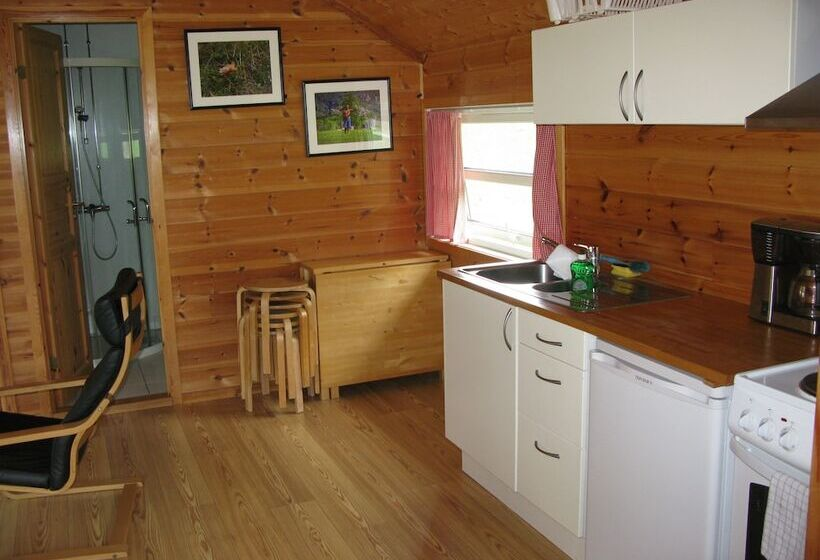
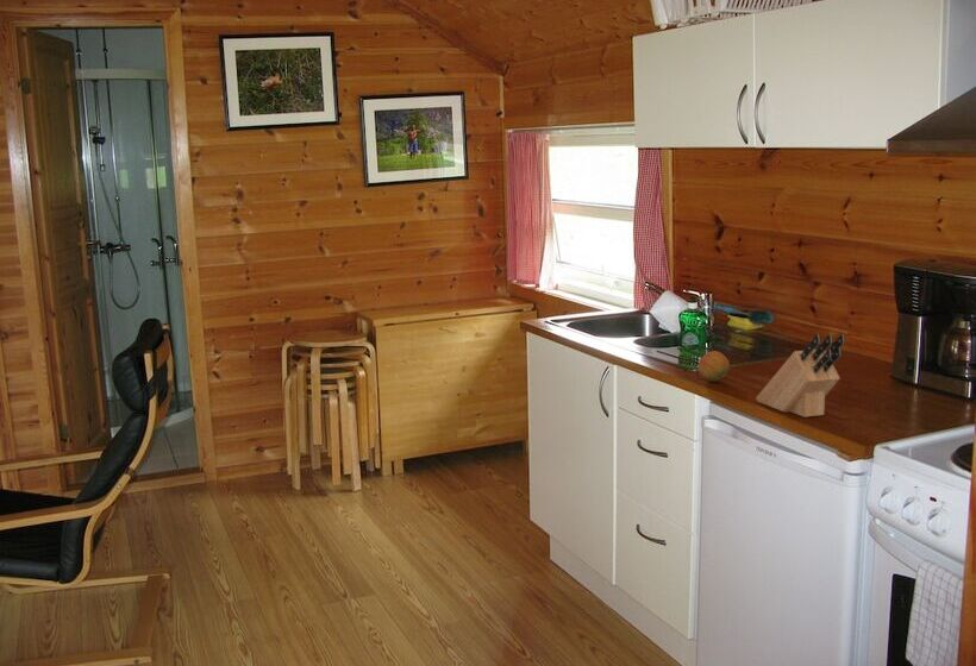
+ knife block [755,333,846,419]
+ fruit [696,350,731,382]
